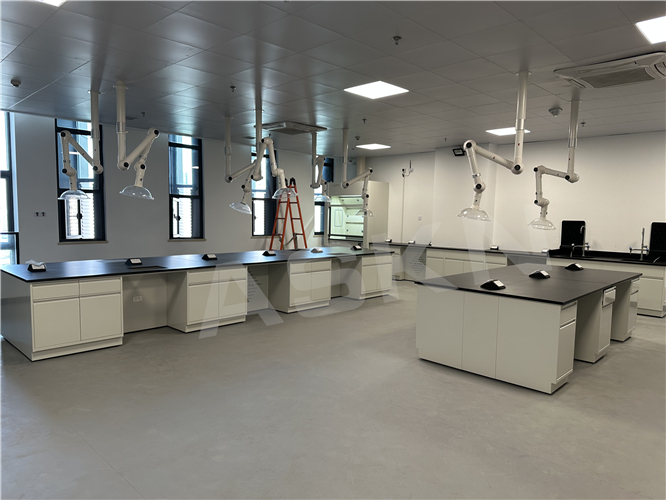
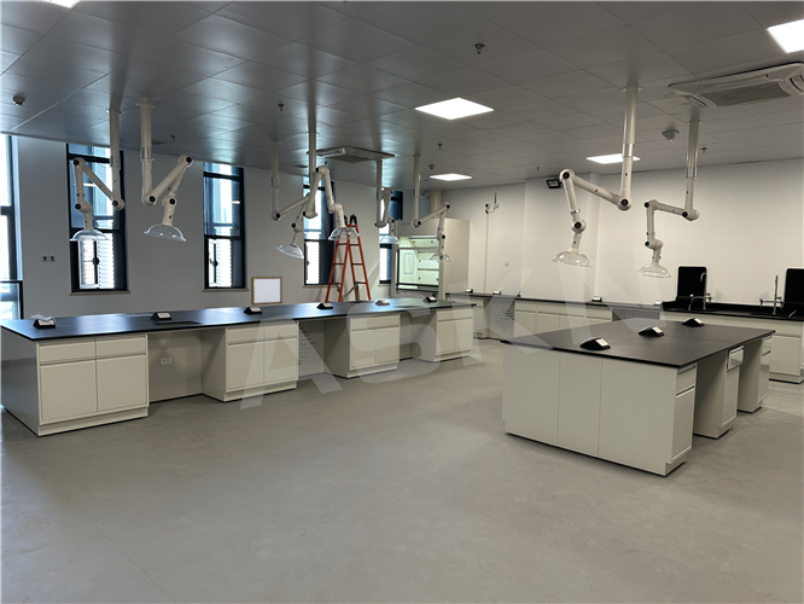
+ writing board [250,275,284,307]
